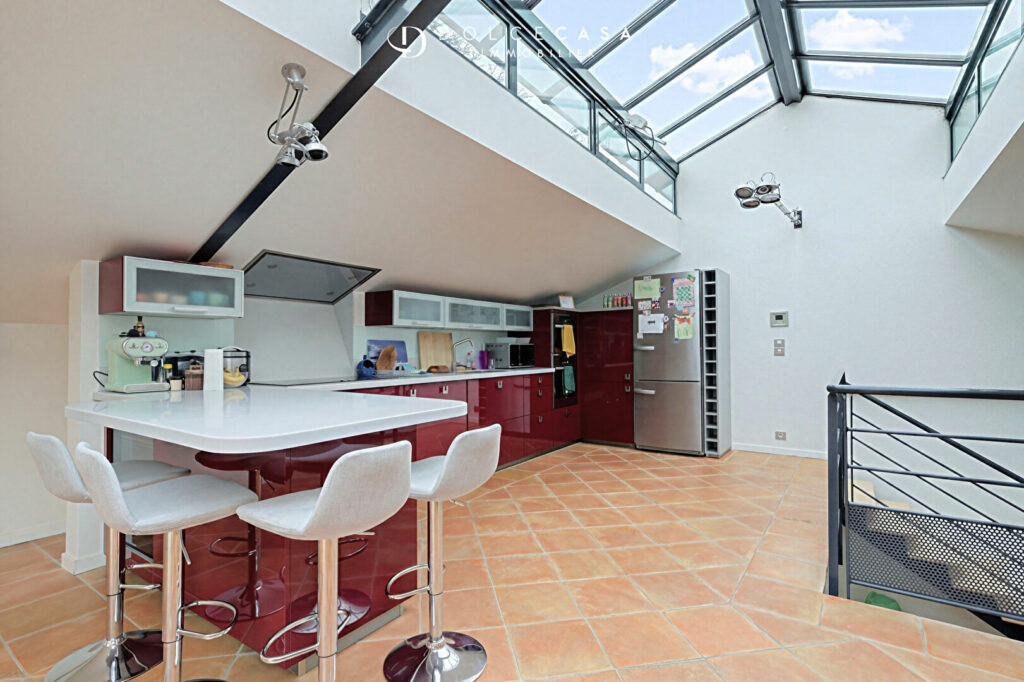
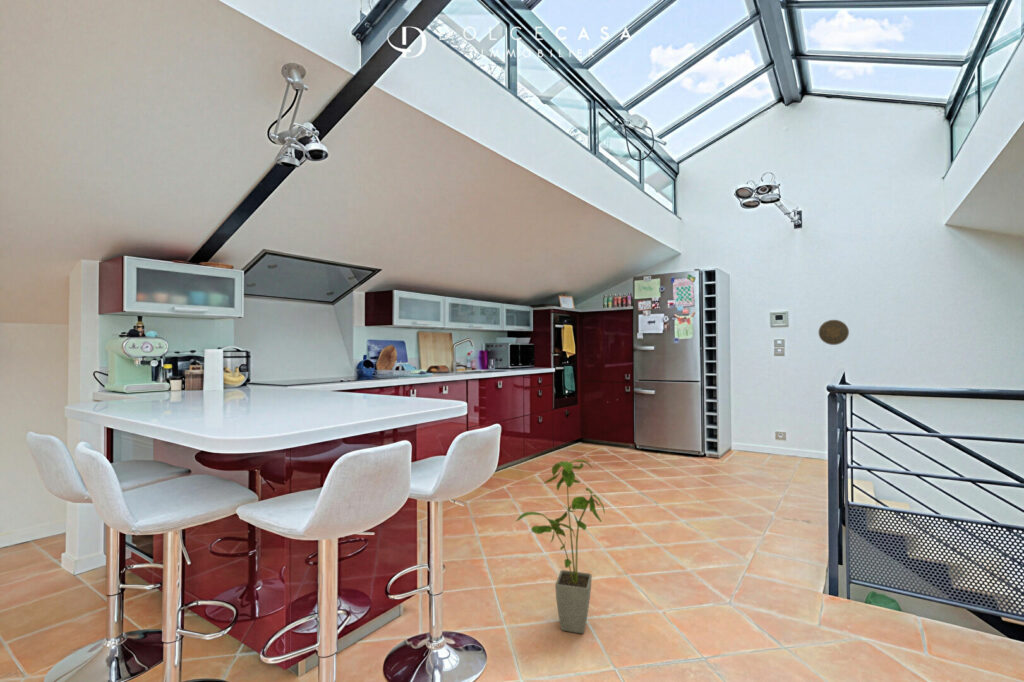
+ decorative plate [818,319,850,346]
+ house plant [514,459,606,635]
